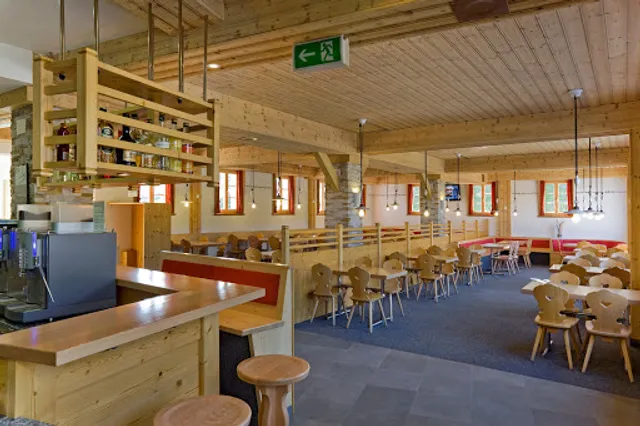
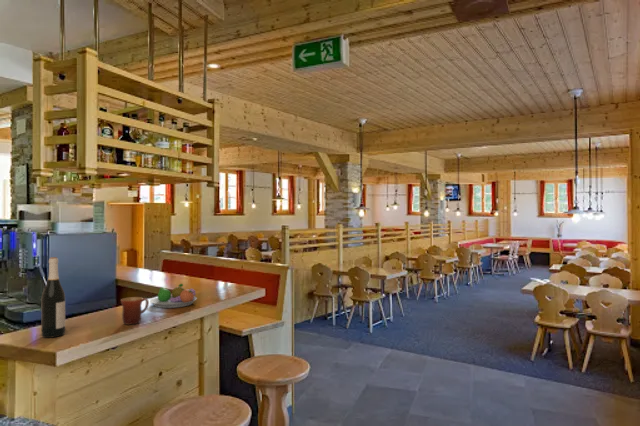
+ fruit bowl [149,283,198,309]
+ mug [120,296,150,326]
+ wine bottle [41,256,66,339]
